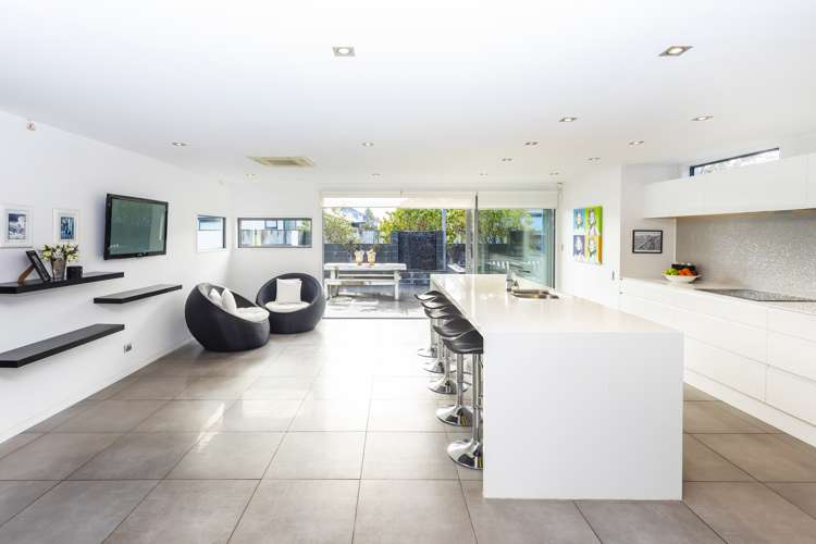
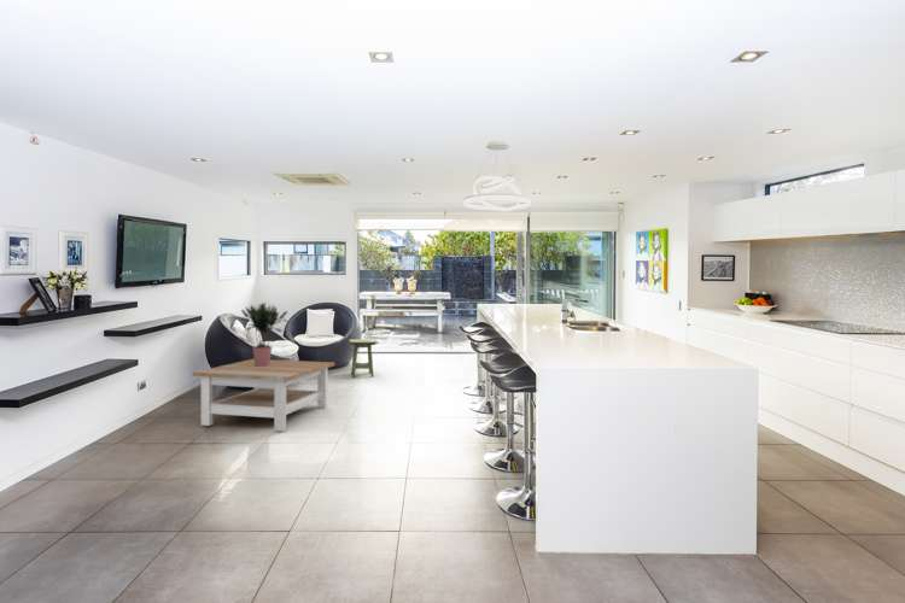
+ potted plant [240,300,290,367]
+ coffee table [192,358,335,432]
+ side table [348,338,379,379]
+ pendant light [463,140,531,212]
